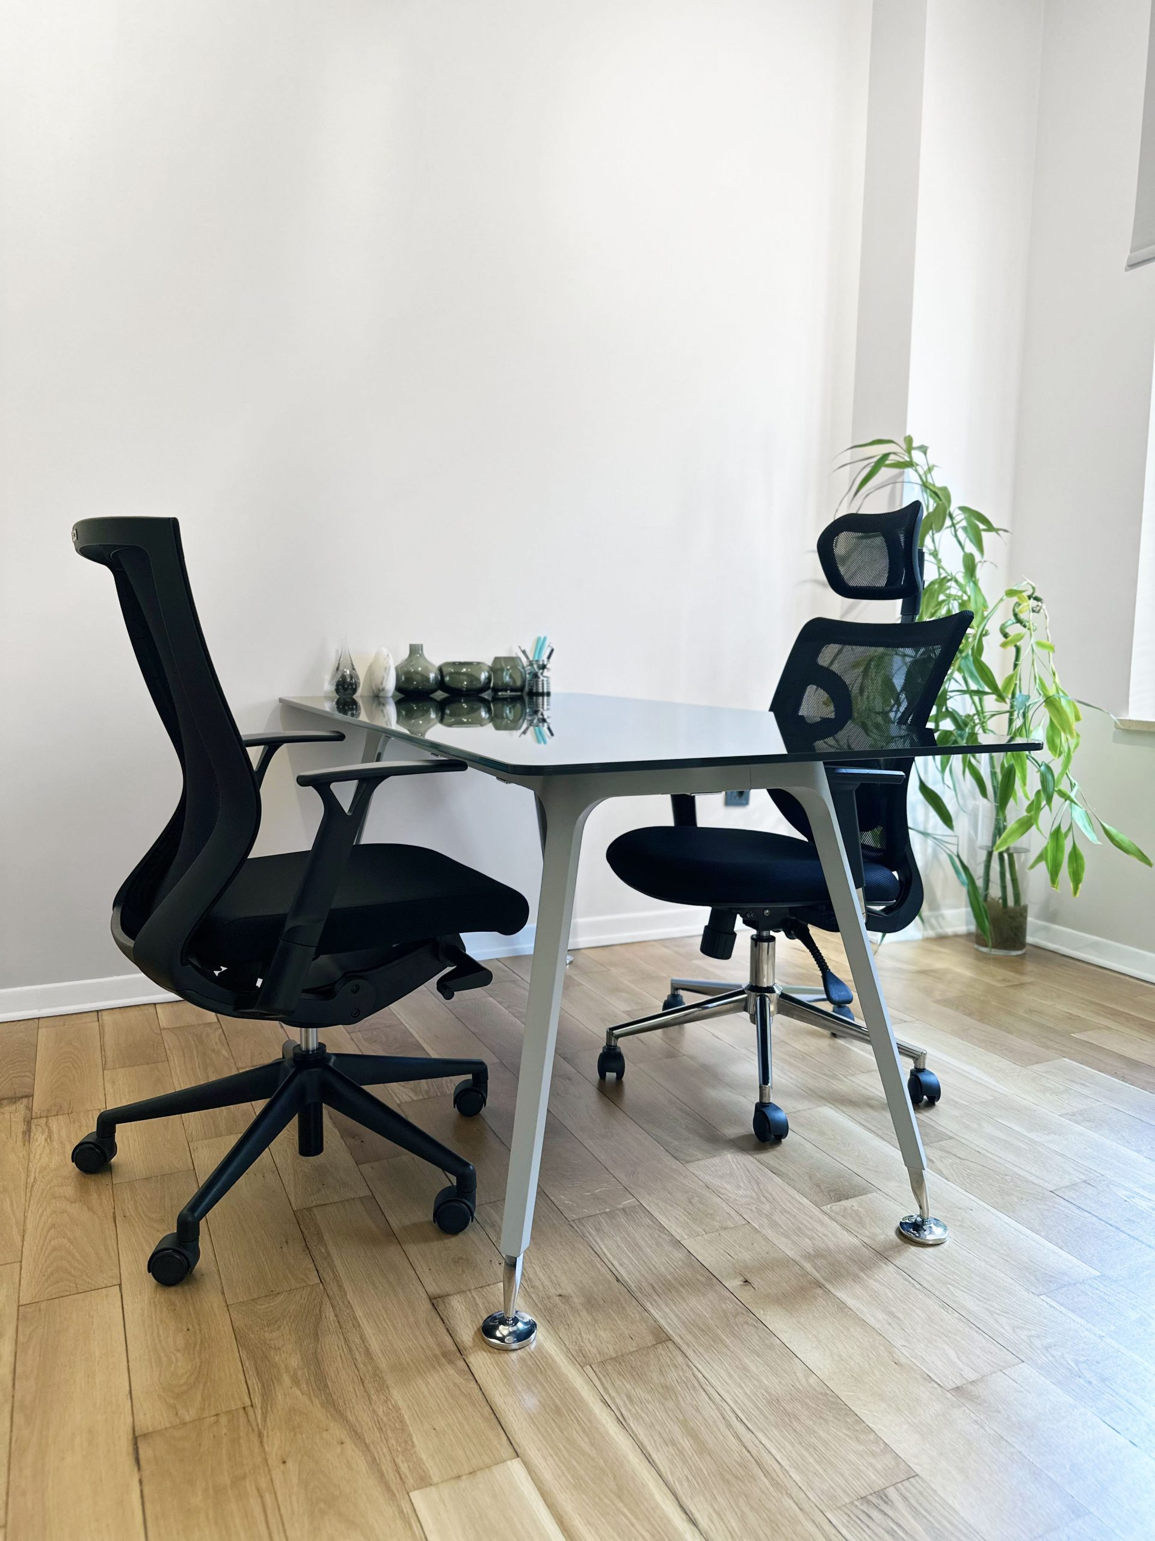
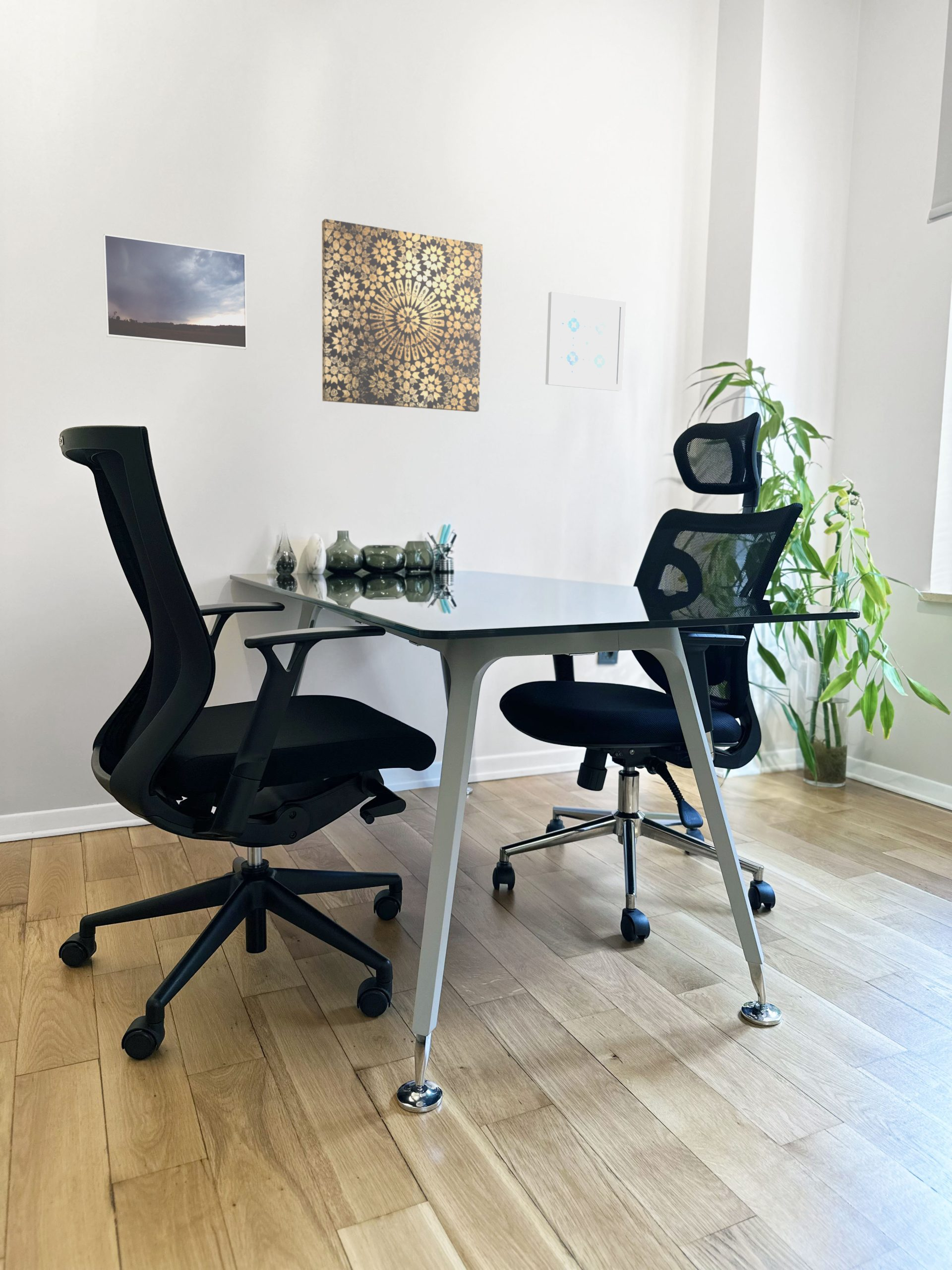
+ wall art [321,218,483,412]
+ wall art [545,291,627,391]
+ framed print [103,234,247,350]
